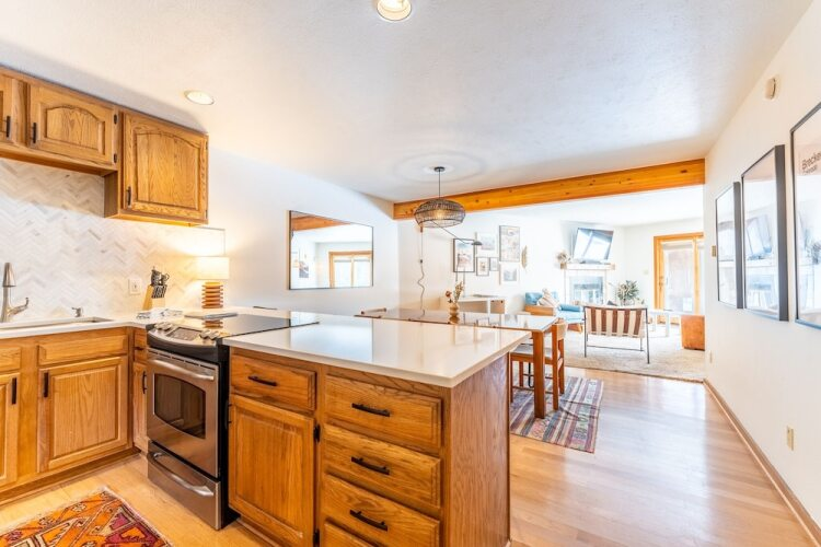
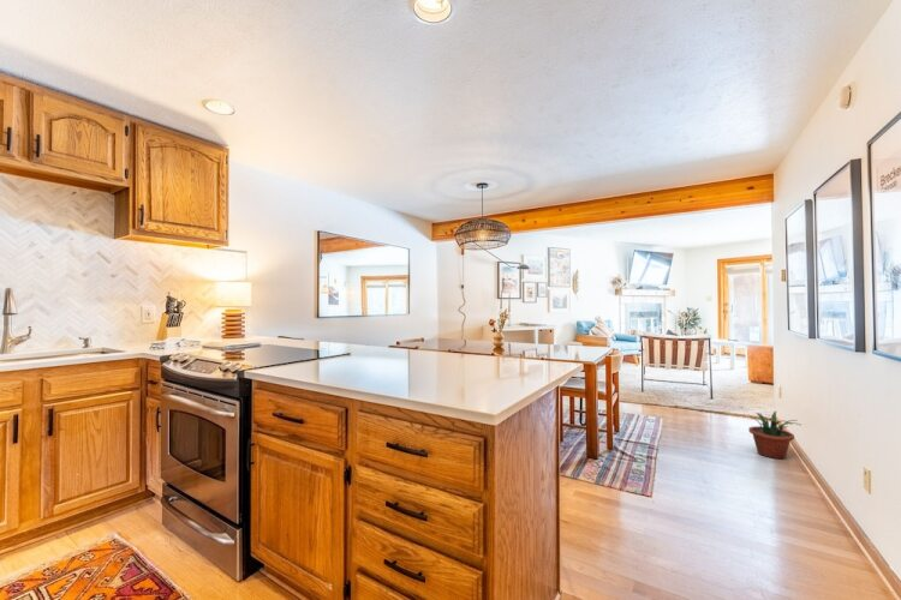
+ potted plant [747,410,801,460]
